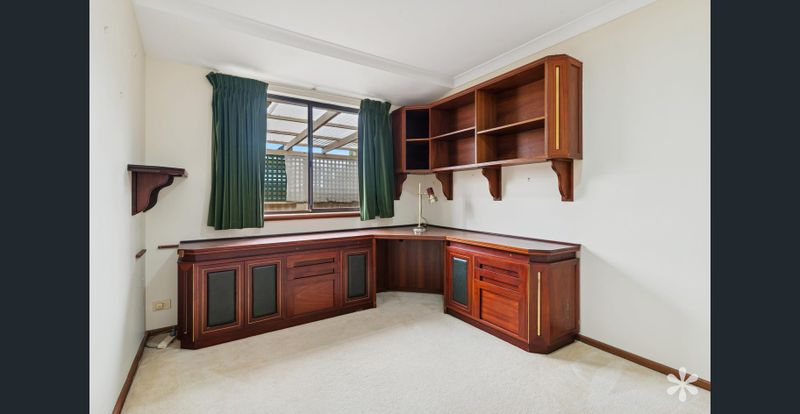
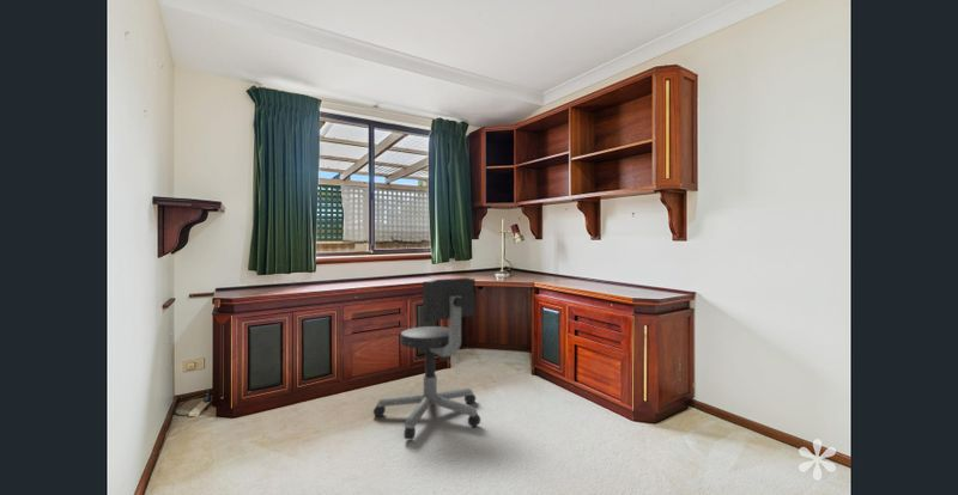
+ office chair [372,276,481,441]
